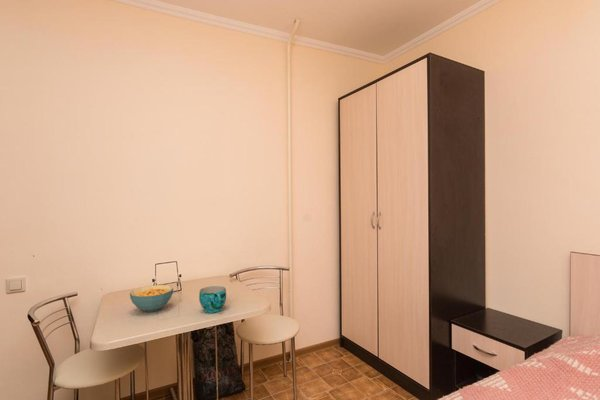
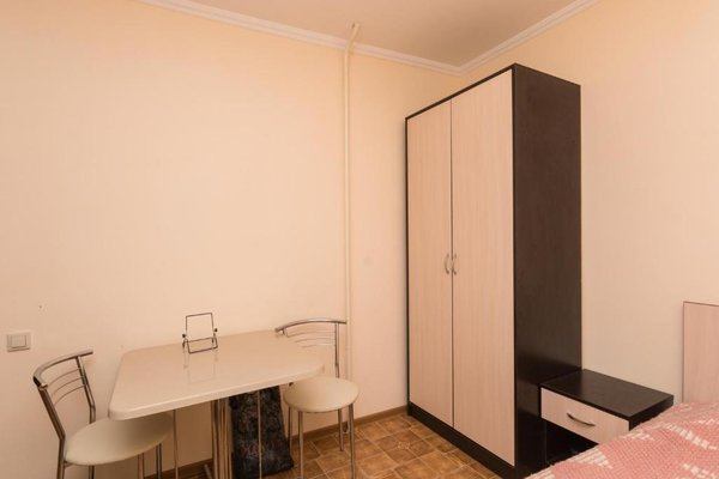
- cup [198,285,227,314]
- cereal bowl [129,284,174,313]
